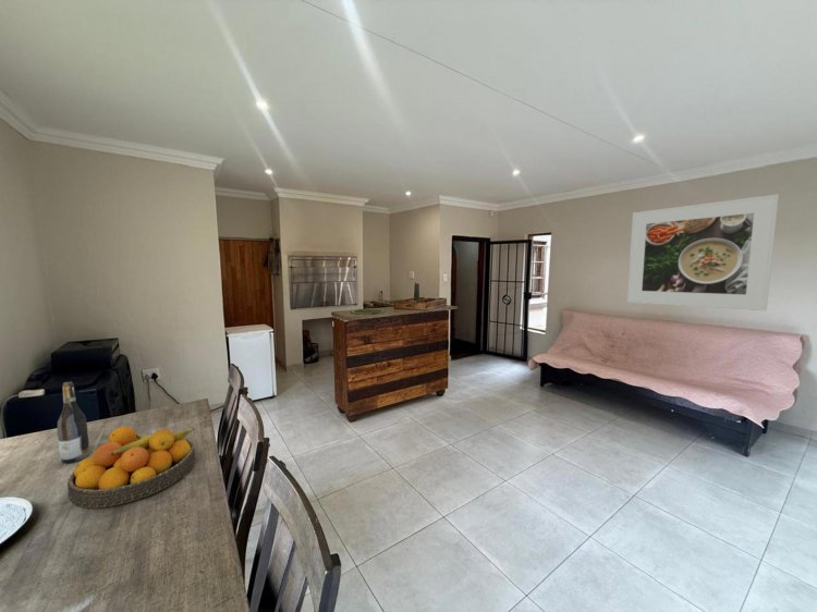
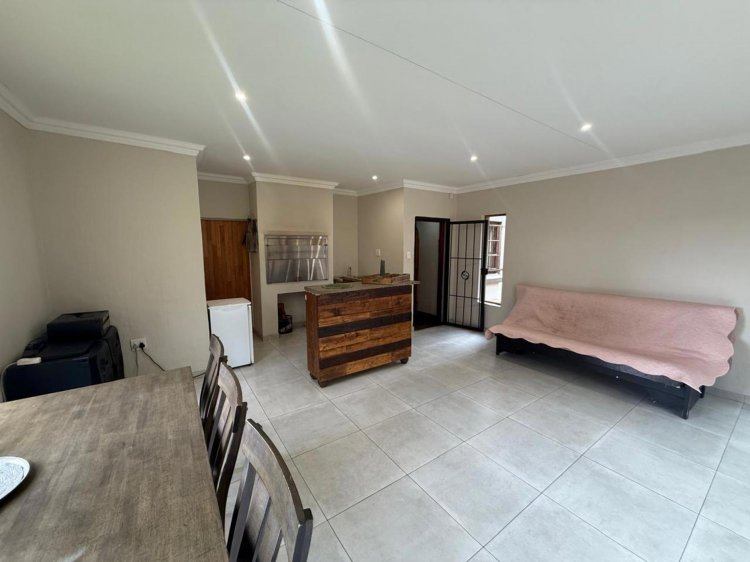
- fruit bowl [66,426,196,510]
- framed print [626,193,780,313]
- wine bottle [56,381,90,464]
